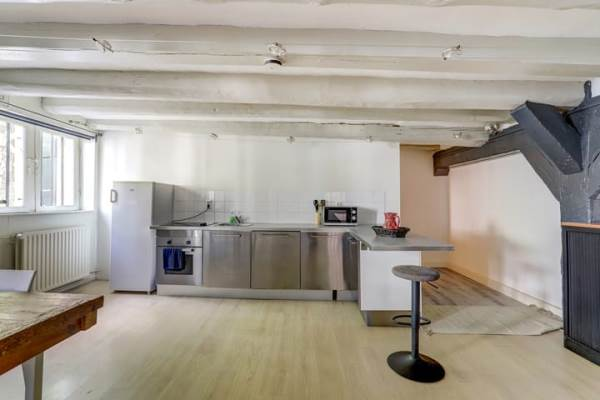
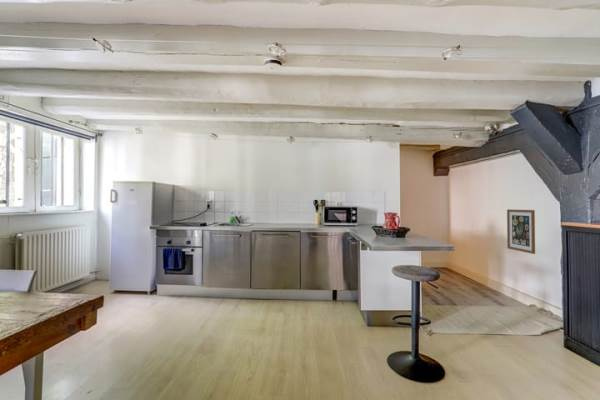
+ wall art [506,208,536,255]
